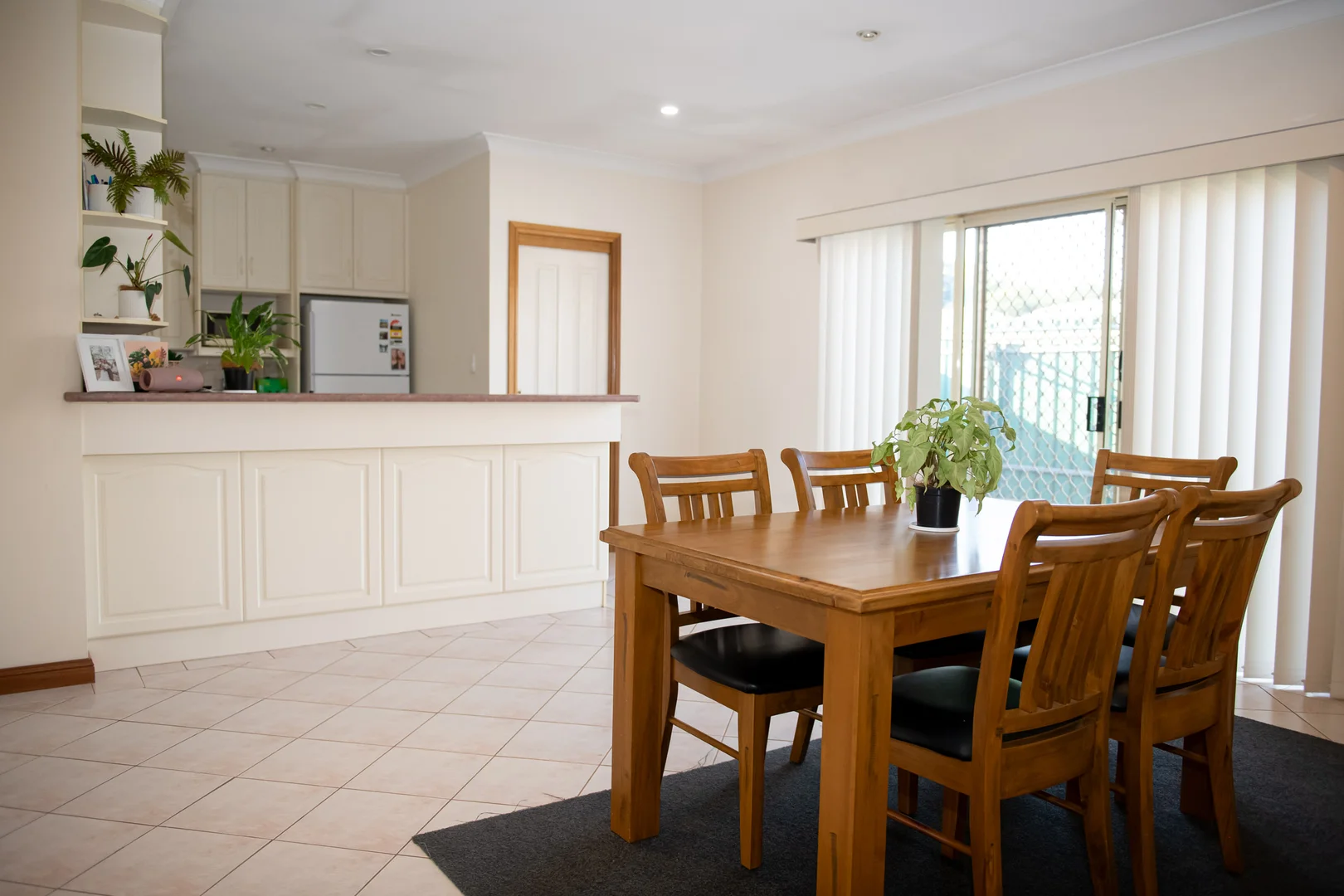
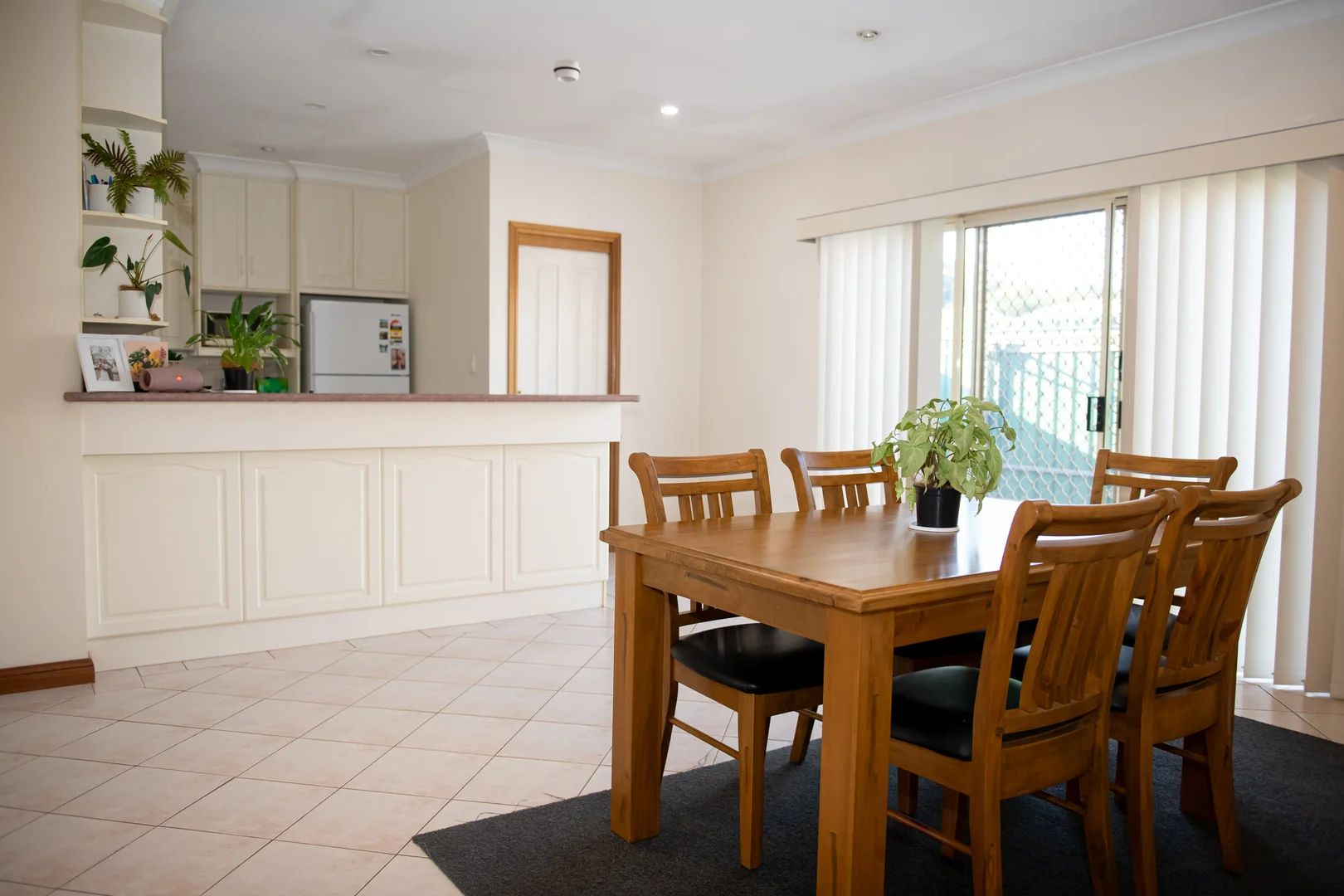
+ smoke detector [553,58,582,83]
